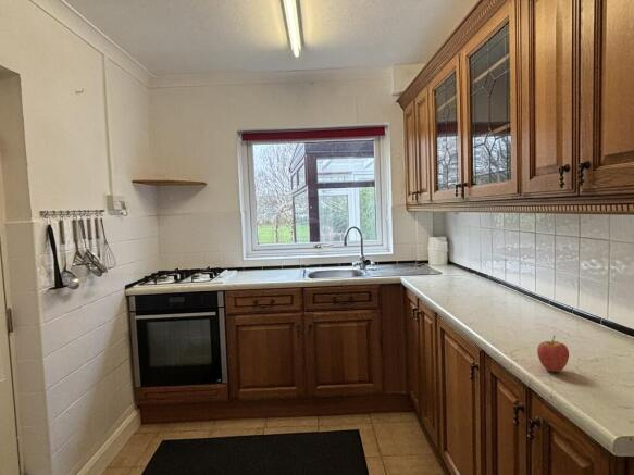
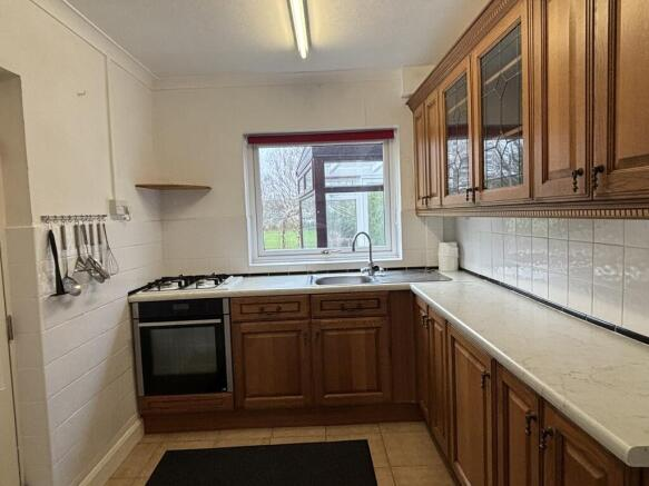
- fruit [536,335,570,373]
